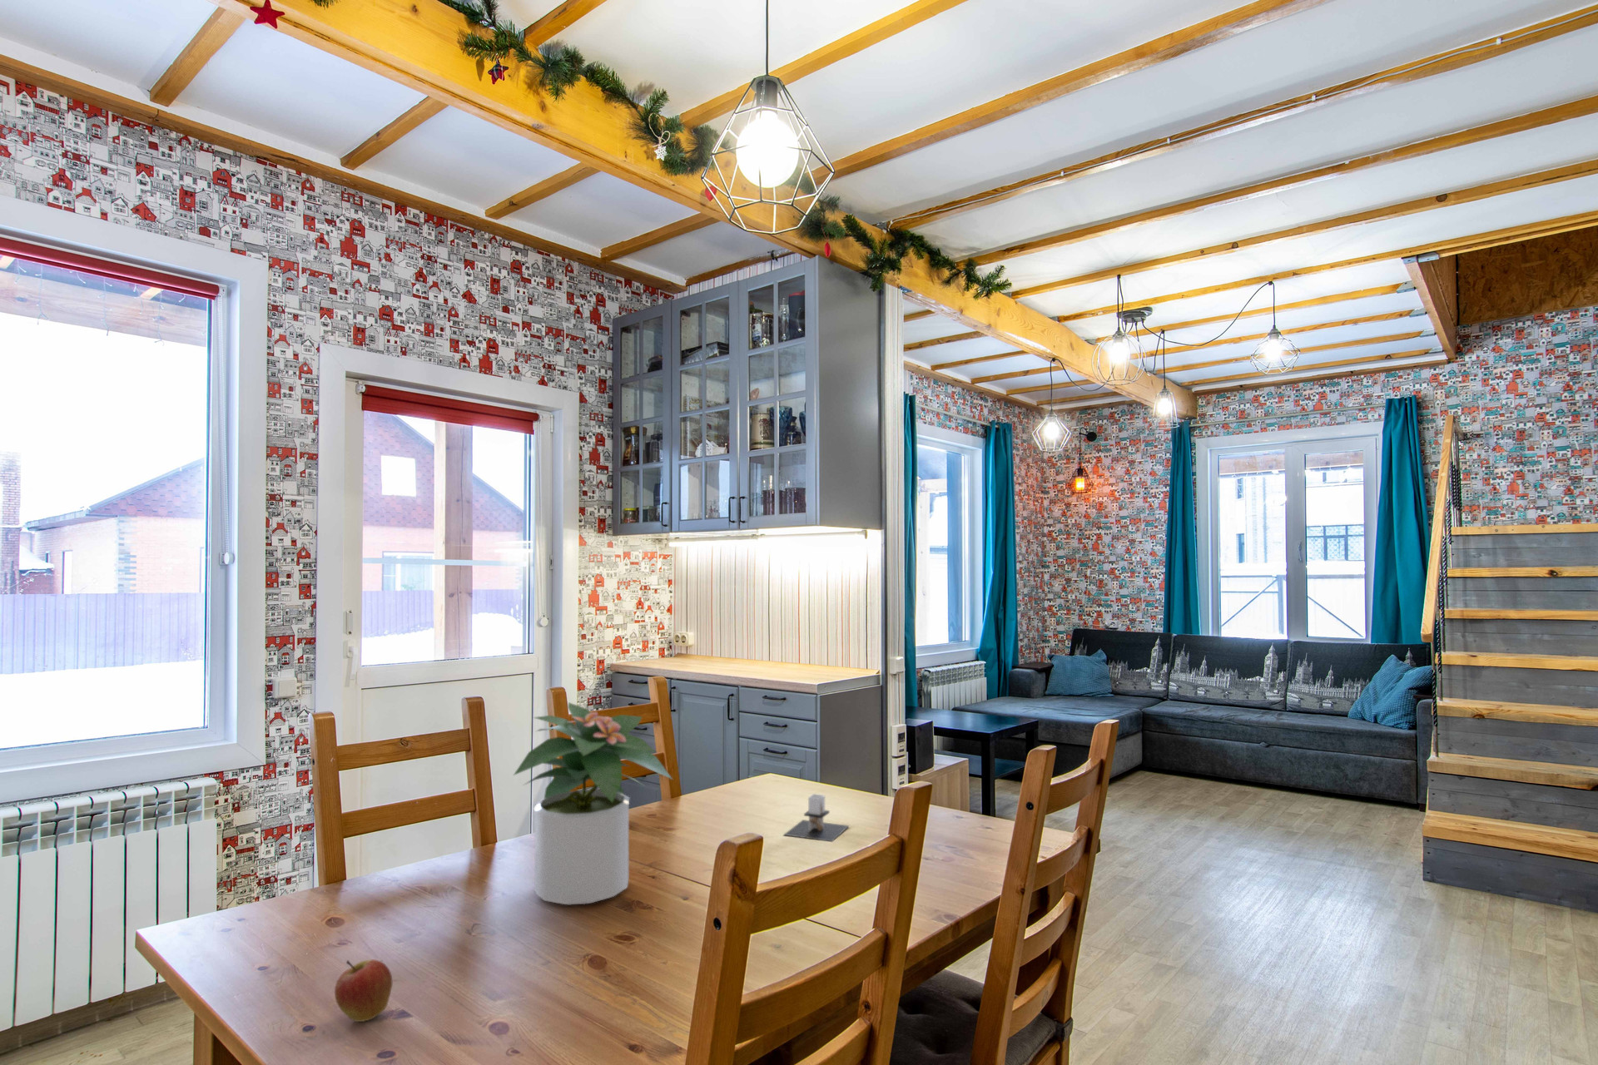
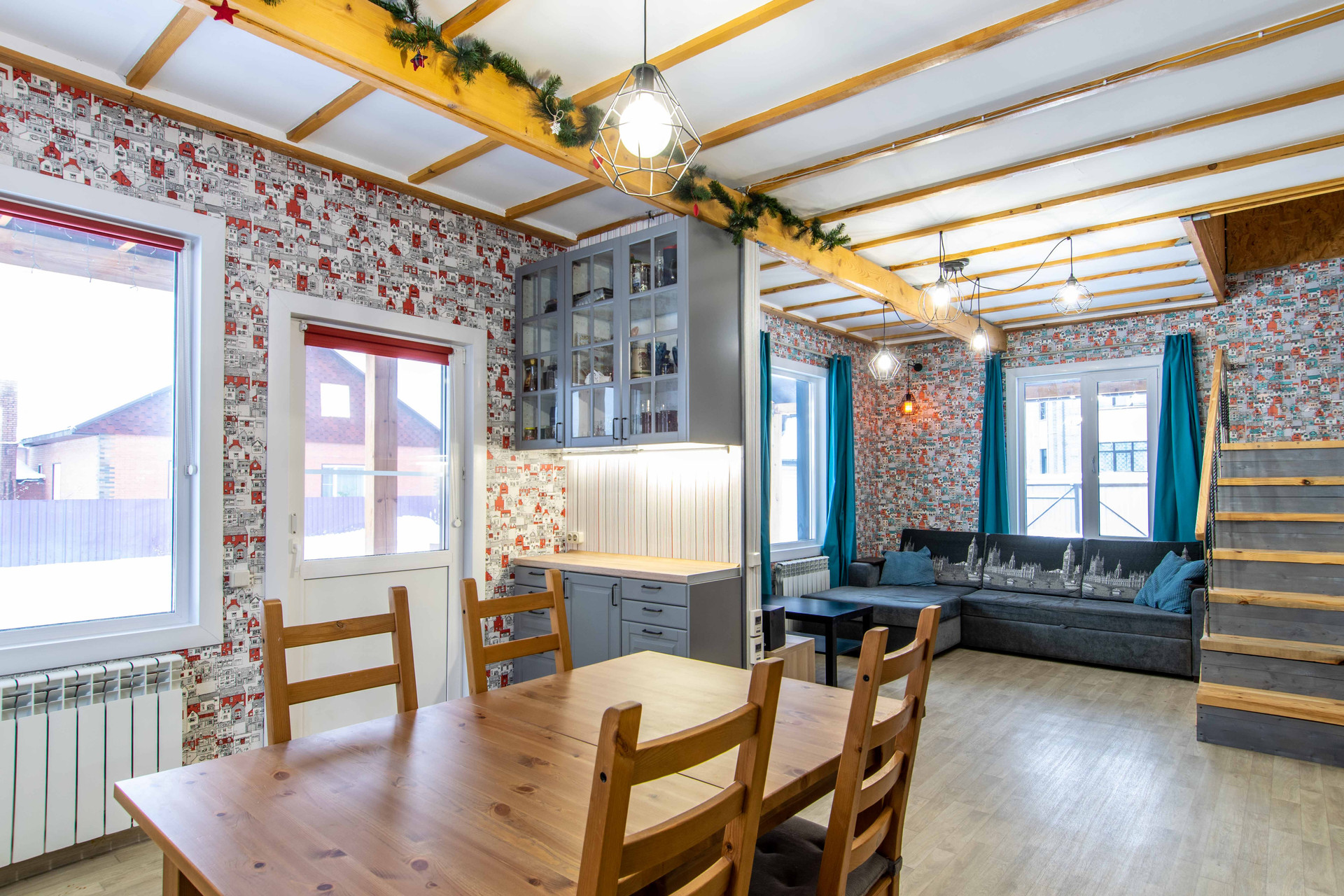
- fruit [334,958,394,1022]
- architectural model [782,793,850,843]
- potted plant [512,701,673,906]
